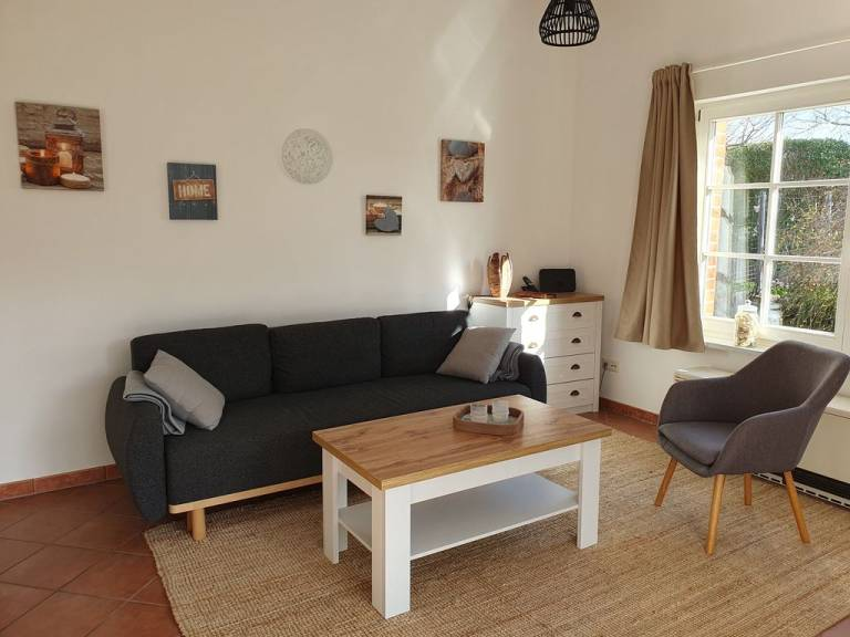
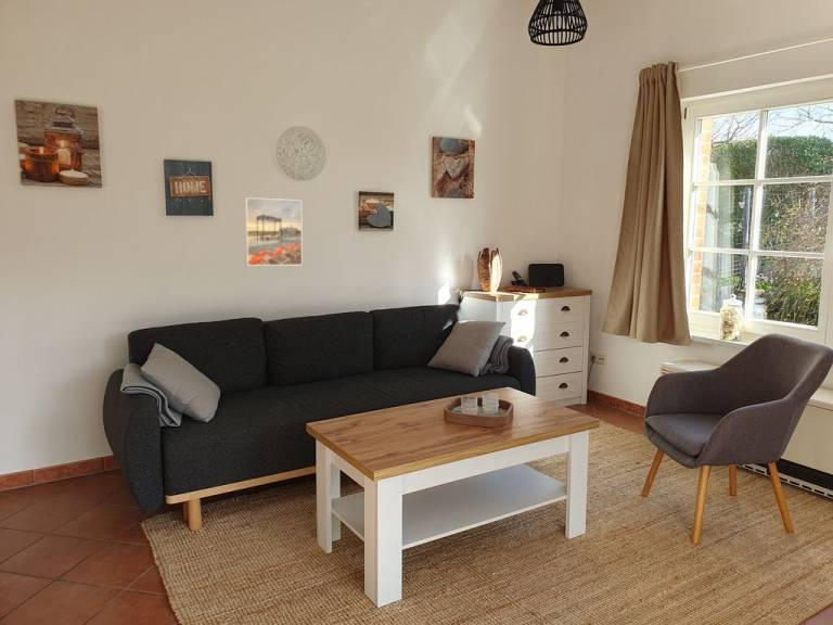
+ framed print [243,196,304,267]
